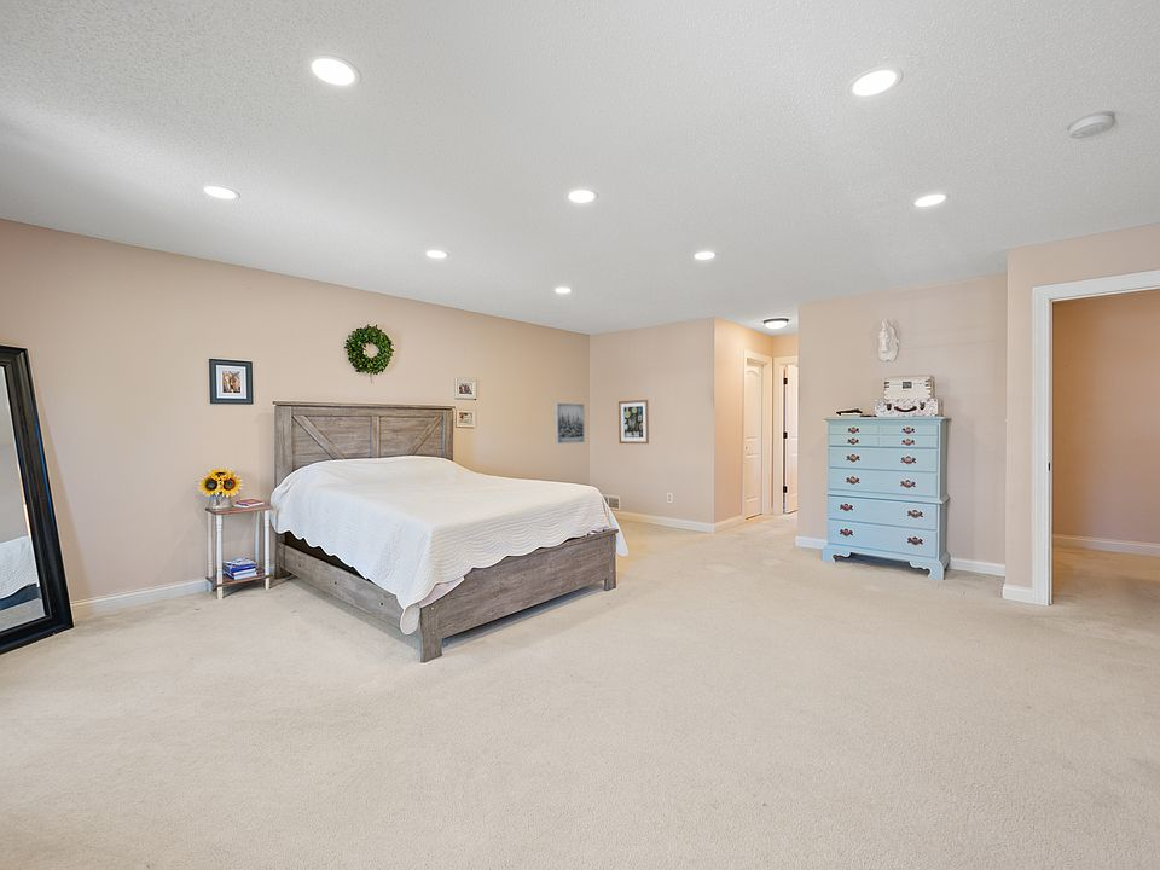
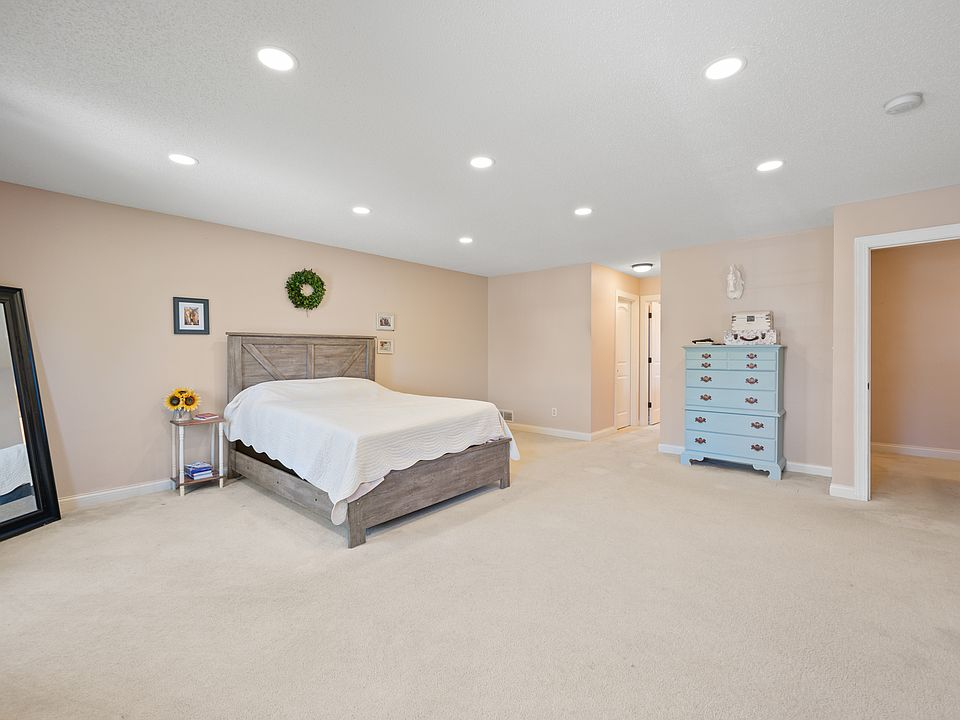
- wall art [617,399,650,445]
- wall art [555,402,586,445]
